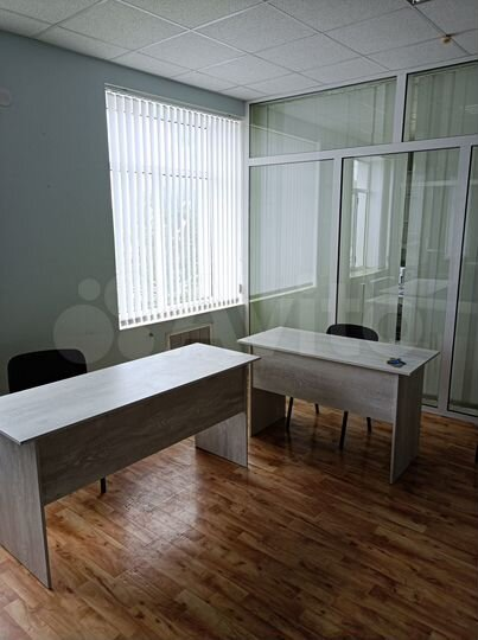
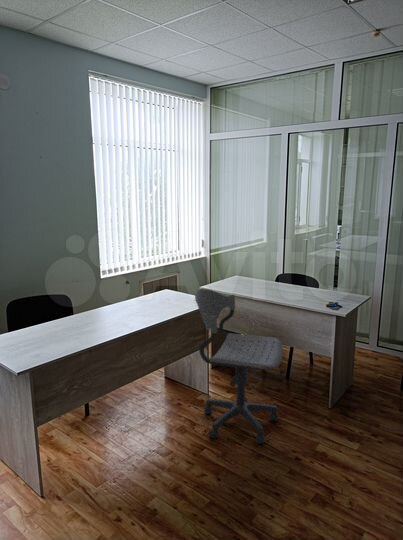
+ office chair [194,288,284,445]
